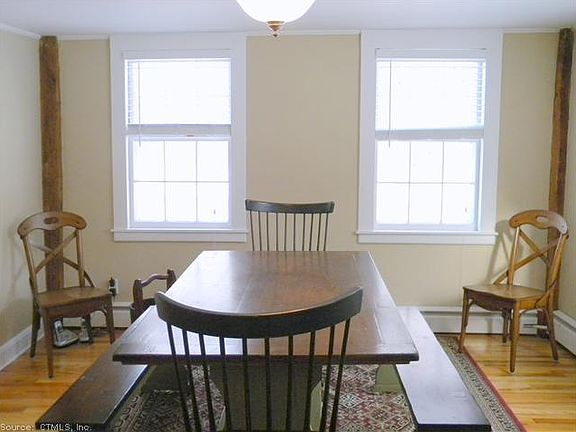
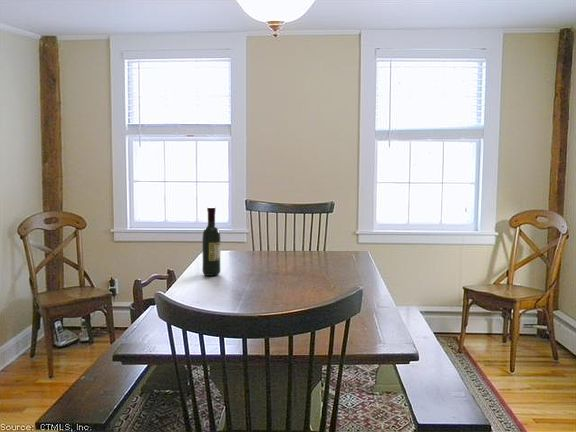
+ wine bottle [201,206,222,277]
